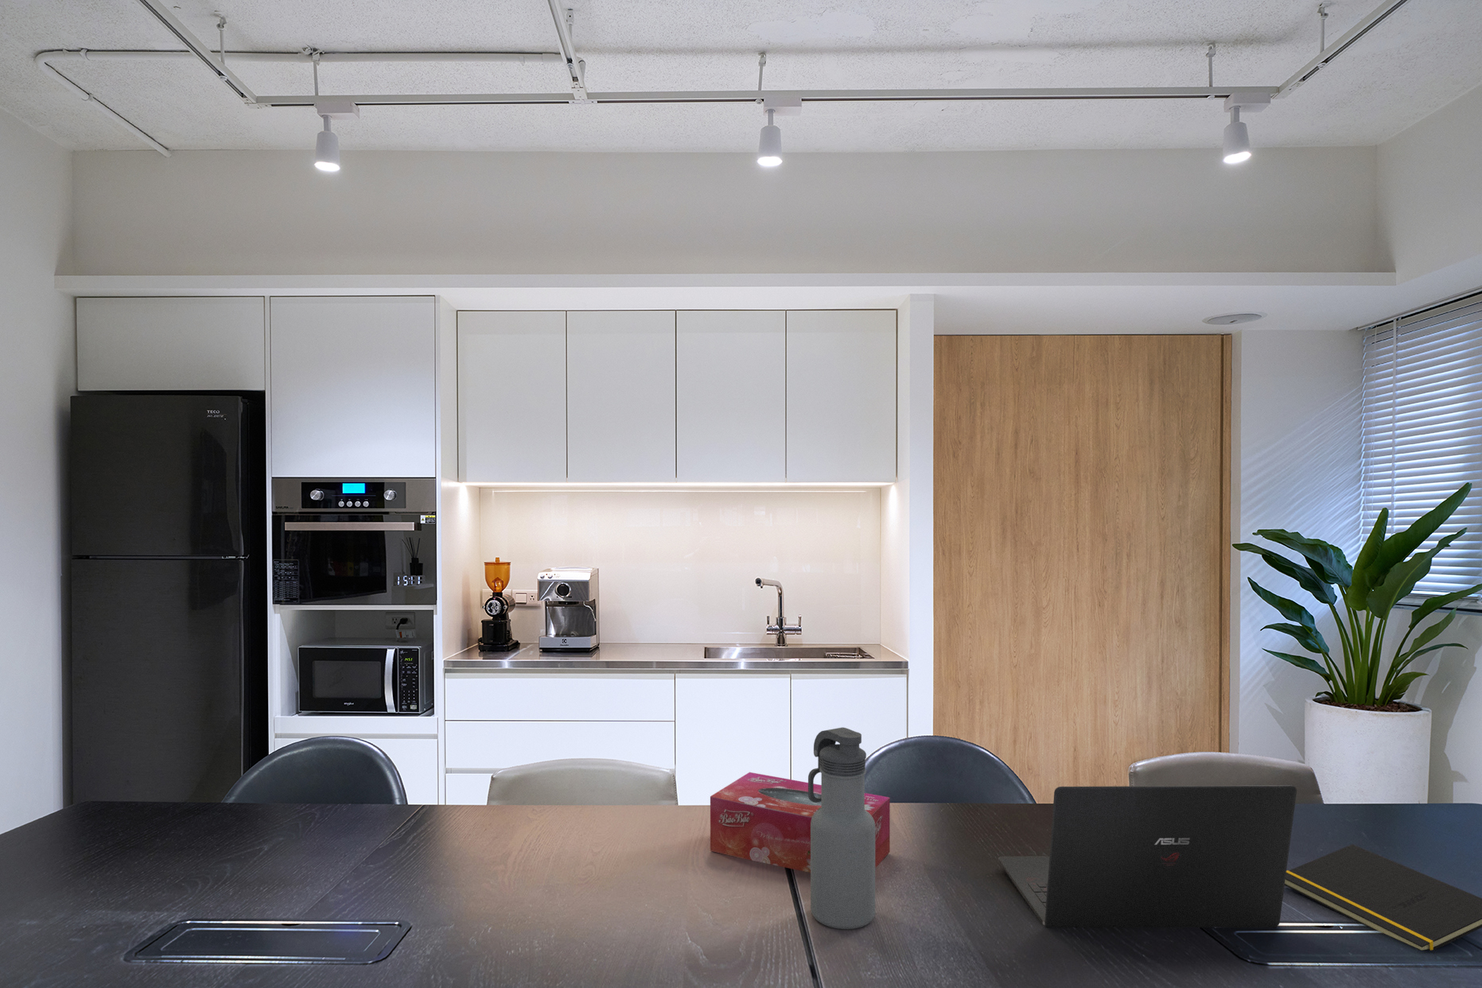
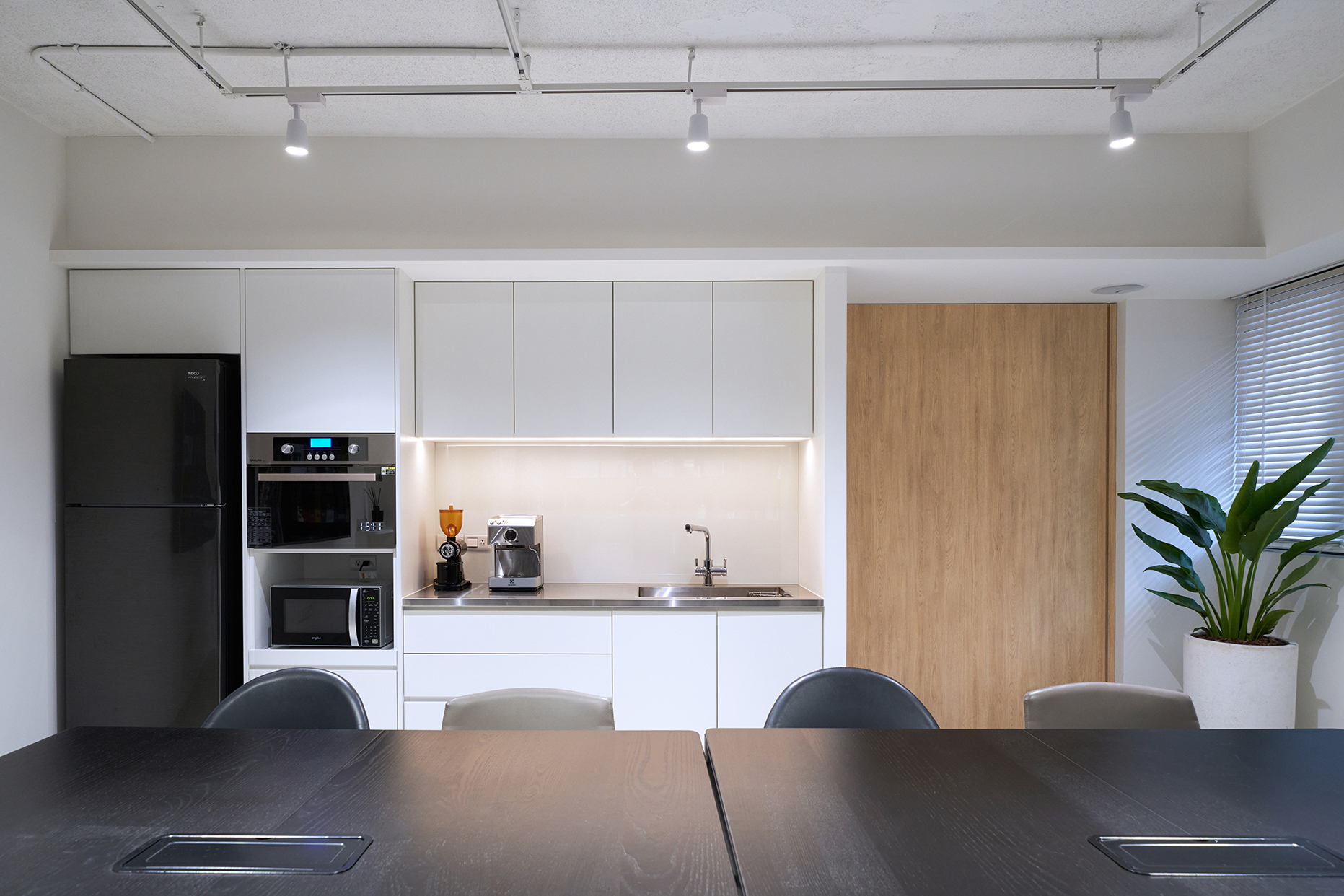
- notepad [1285,844,1482,951]
- tissue box [710,772,891,873]
- water bottle [807,727,876,930]
- laptop [998,784,1298,928]
